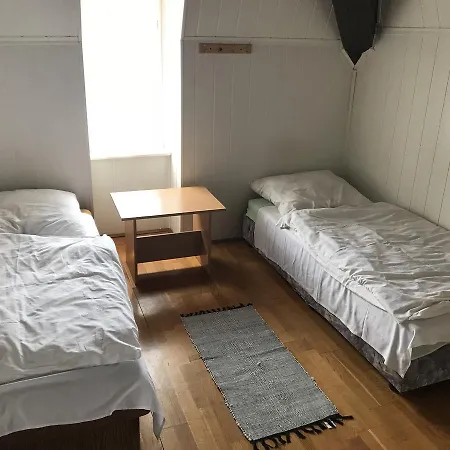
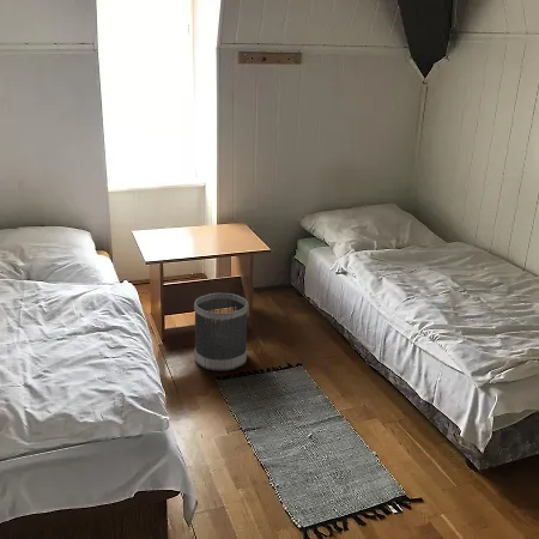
+ wastebasket [193,292,249,373]
